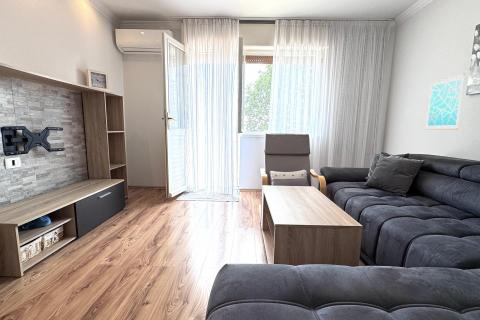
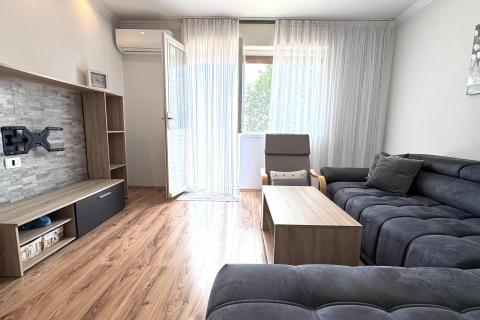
- wall art [425,73,466,131]
